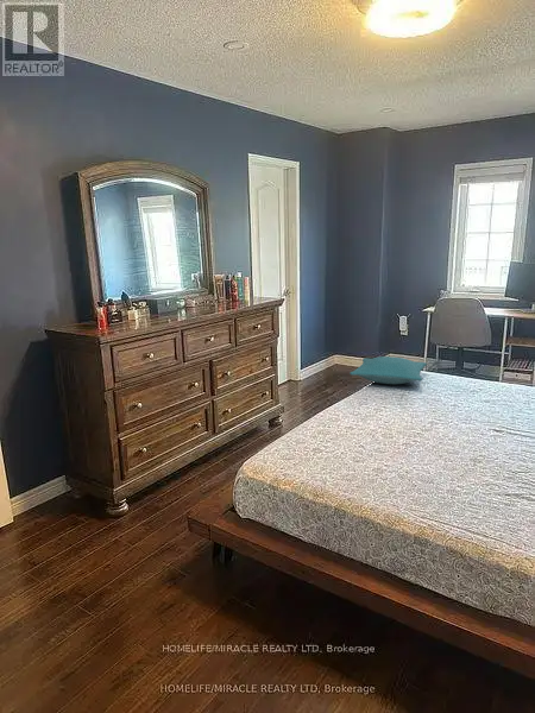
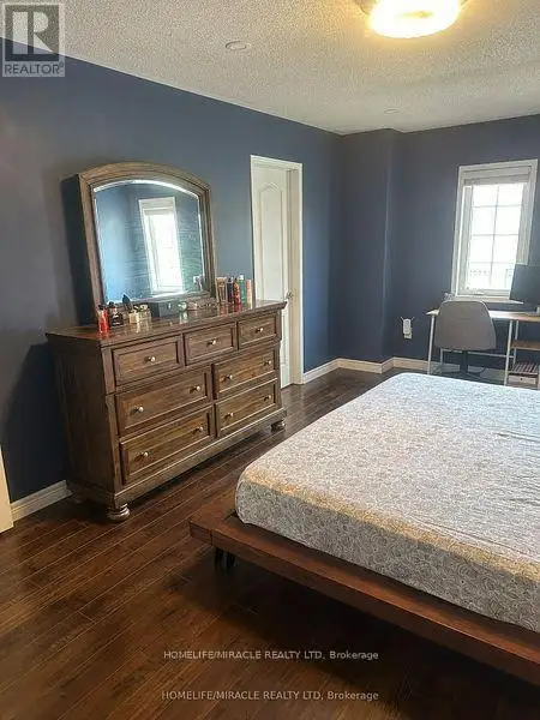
- pillow [348,355,428,385]
